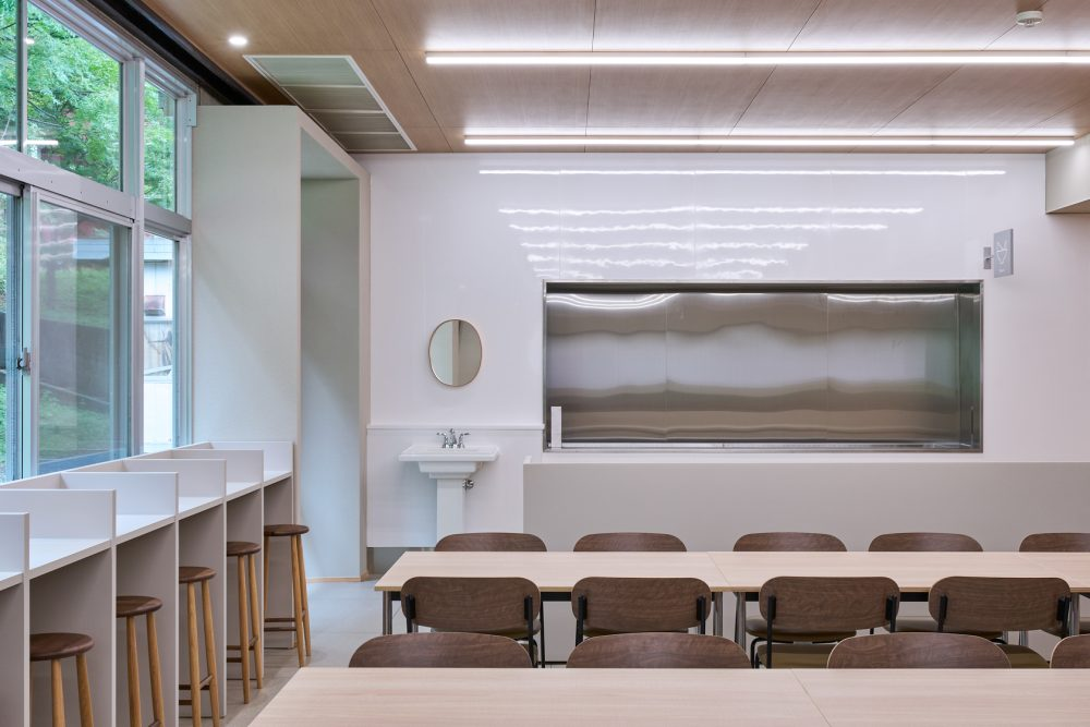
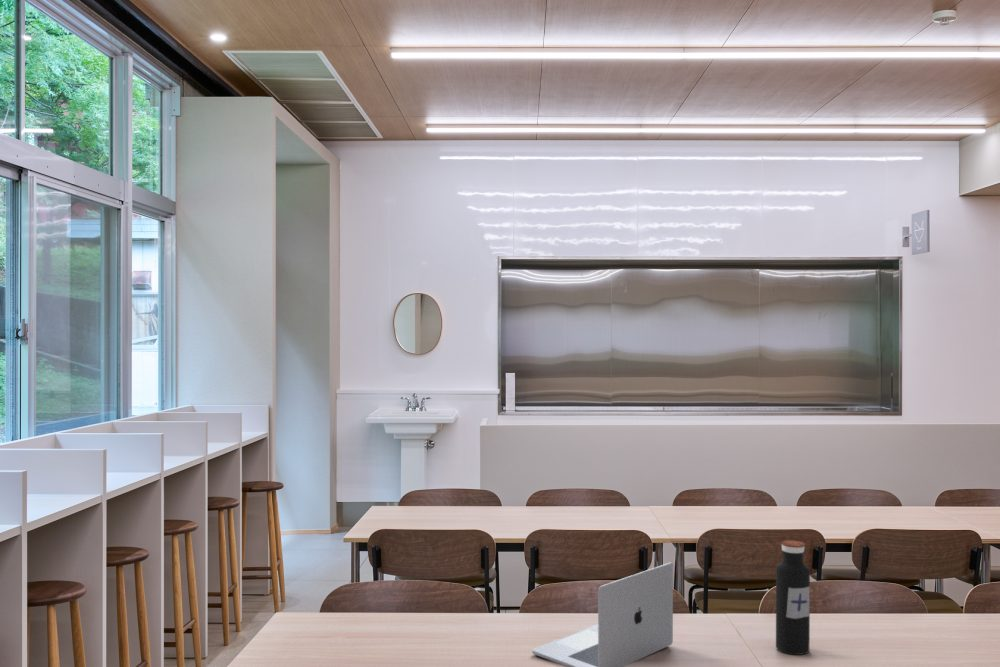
+ laptop [531,561,674,667]
+ water bottle [775,539,811,656]
